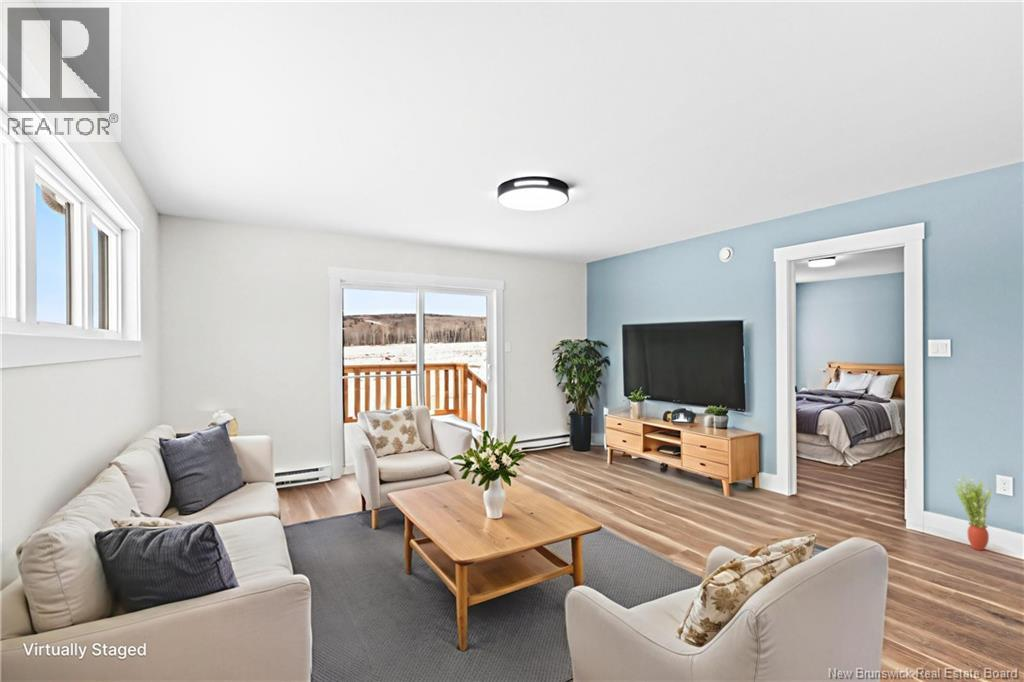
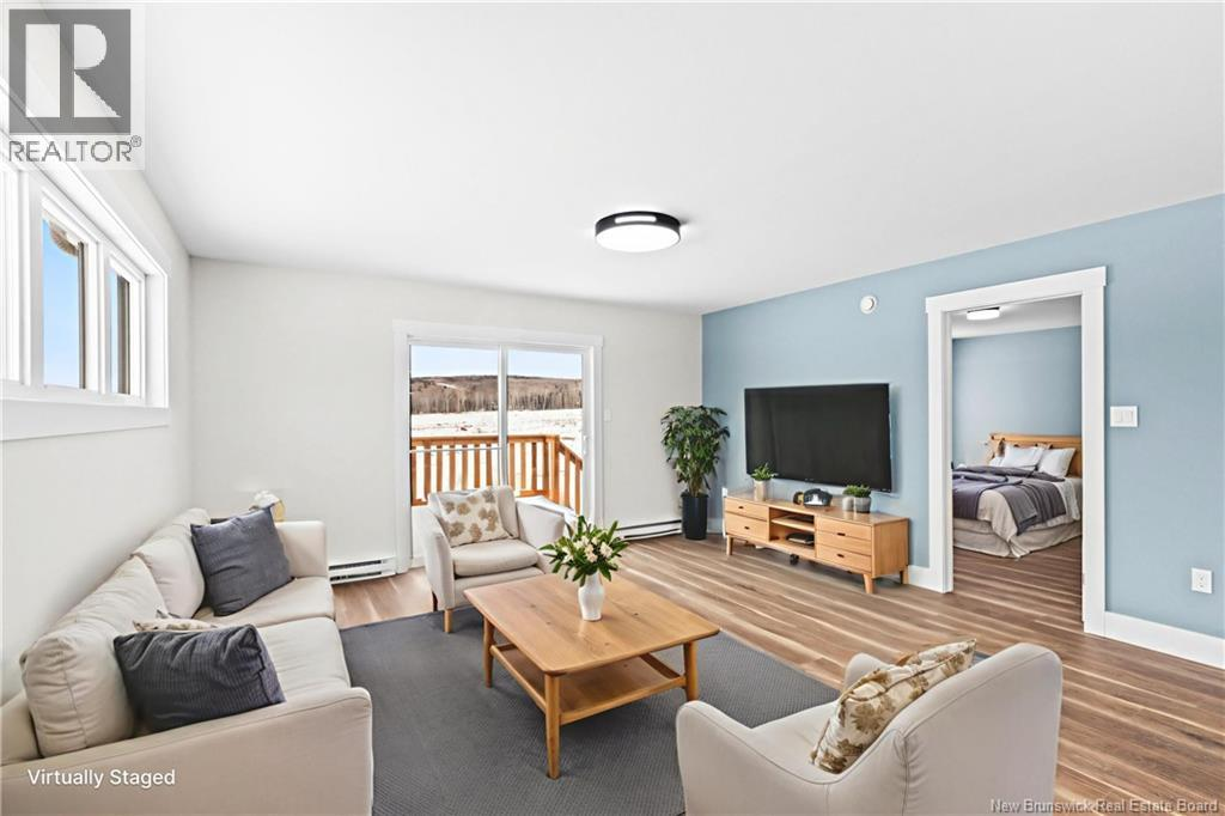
- potted plant [952,475,994,551]
